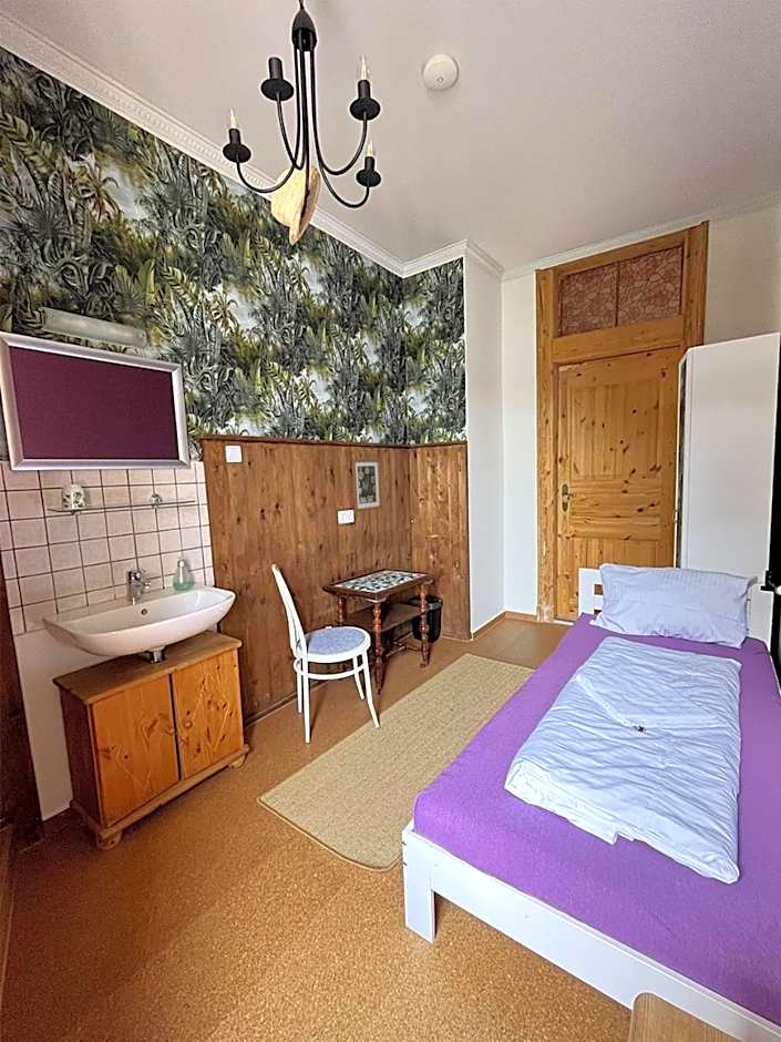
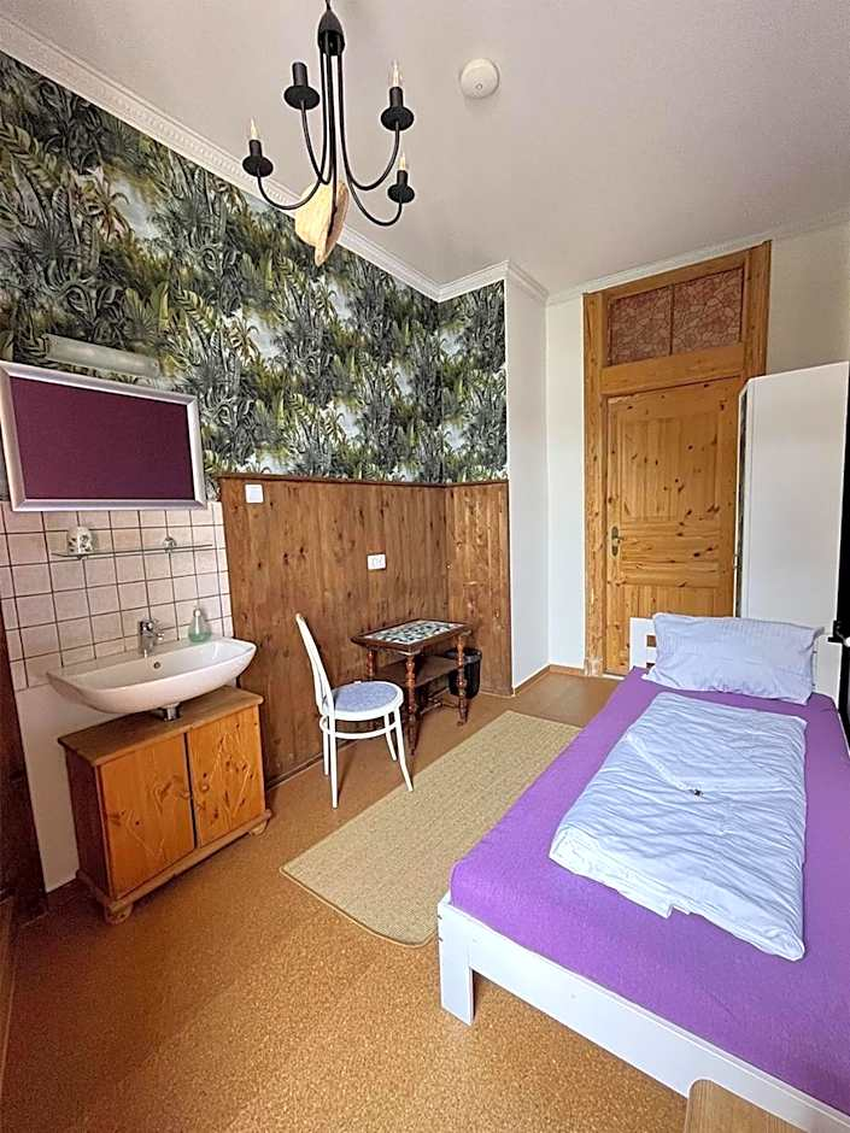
- wall art [351,458,383,513]
